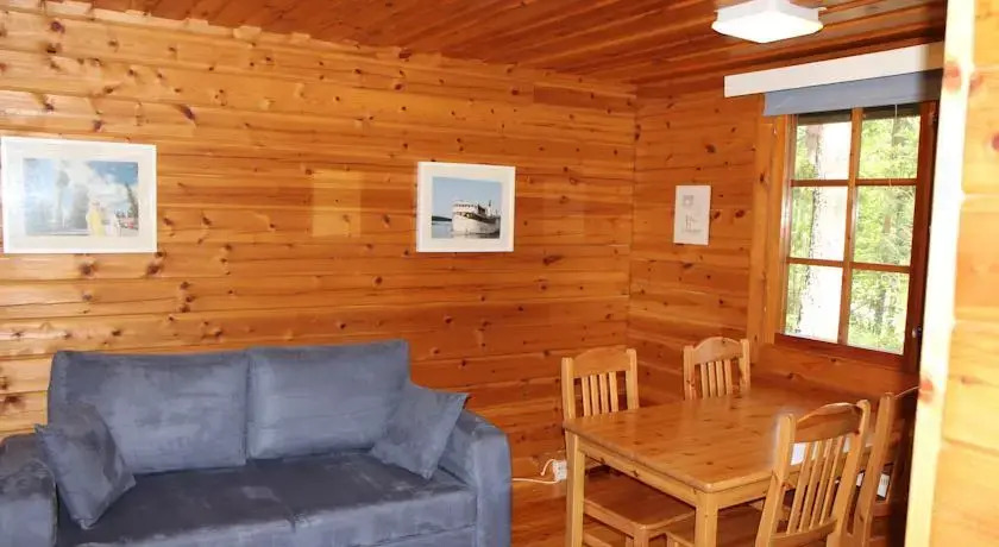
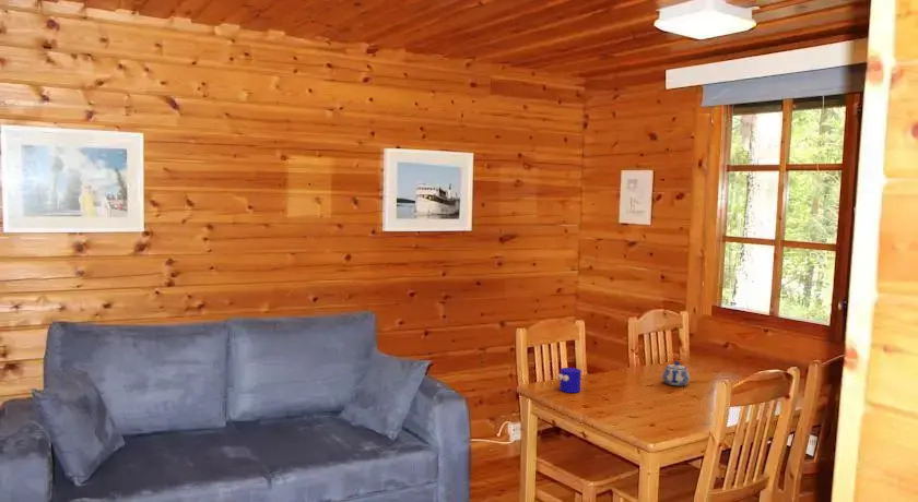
+ teapot [661,360,691,386]
+ cup [556,367,582,394]
